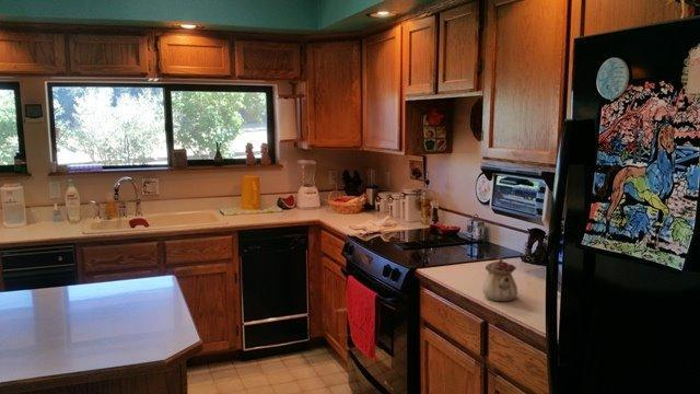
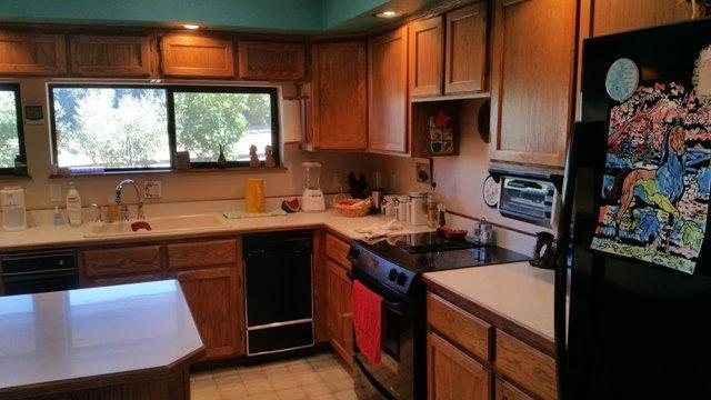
- teapot [482,255,518,302]
